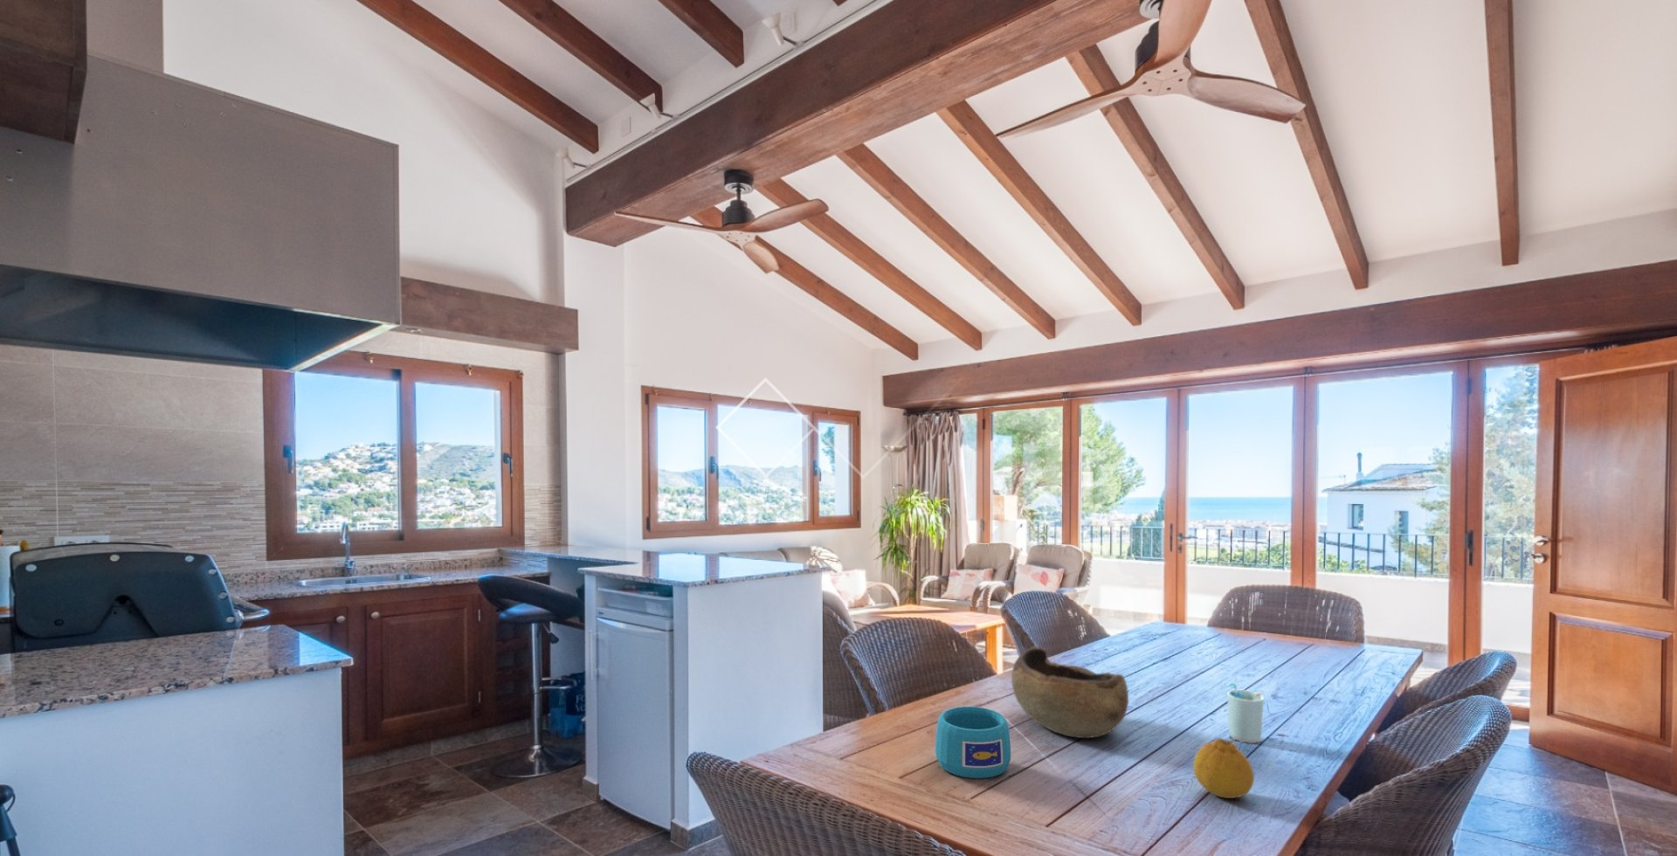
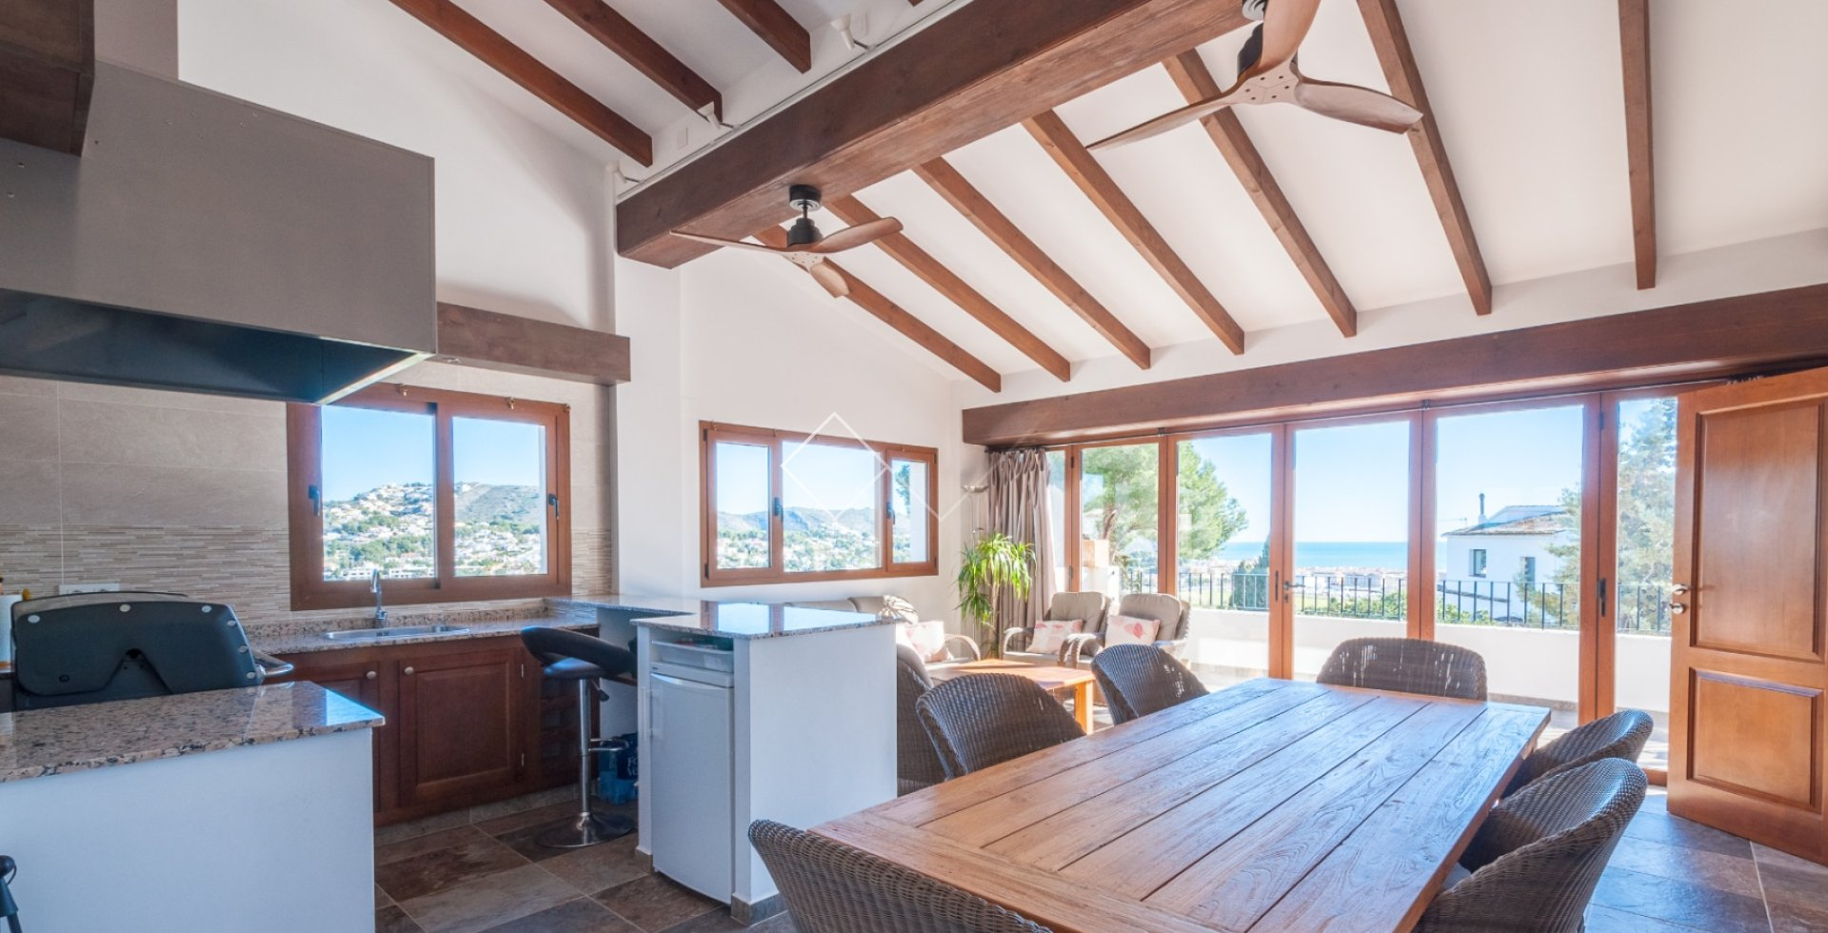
- bowl [1011,646,1129,739]
- fruit [1192,737,1256,799]
- cup [935,705,1011,780]
- cup [1226,682,1264,745]
